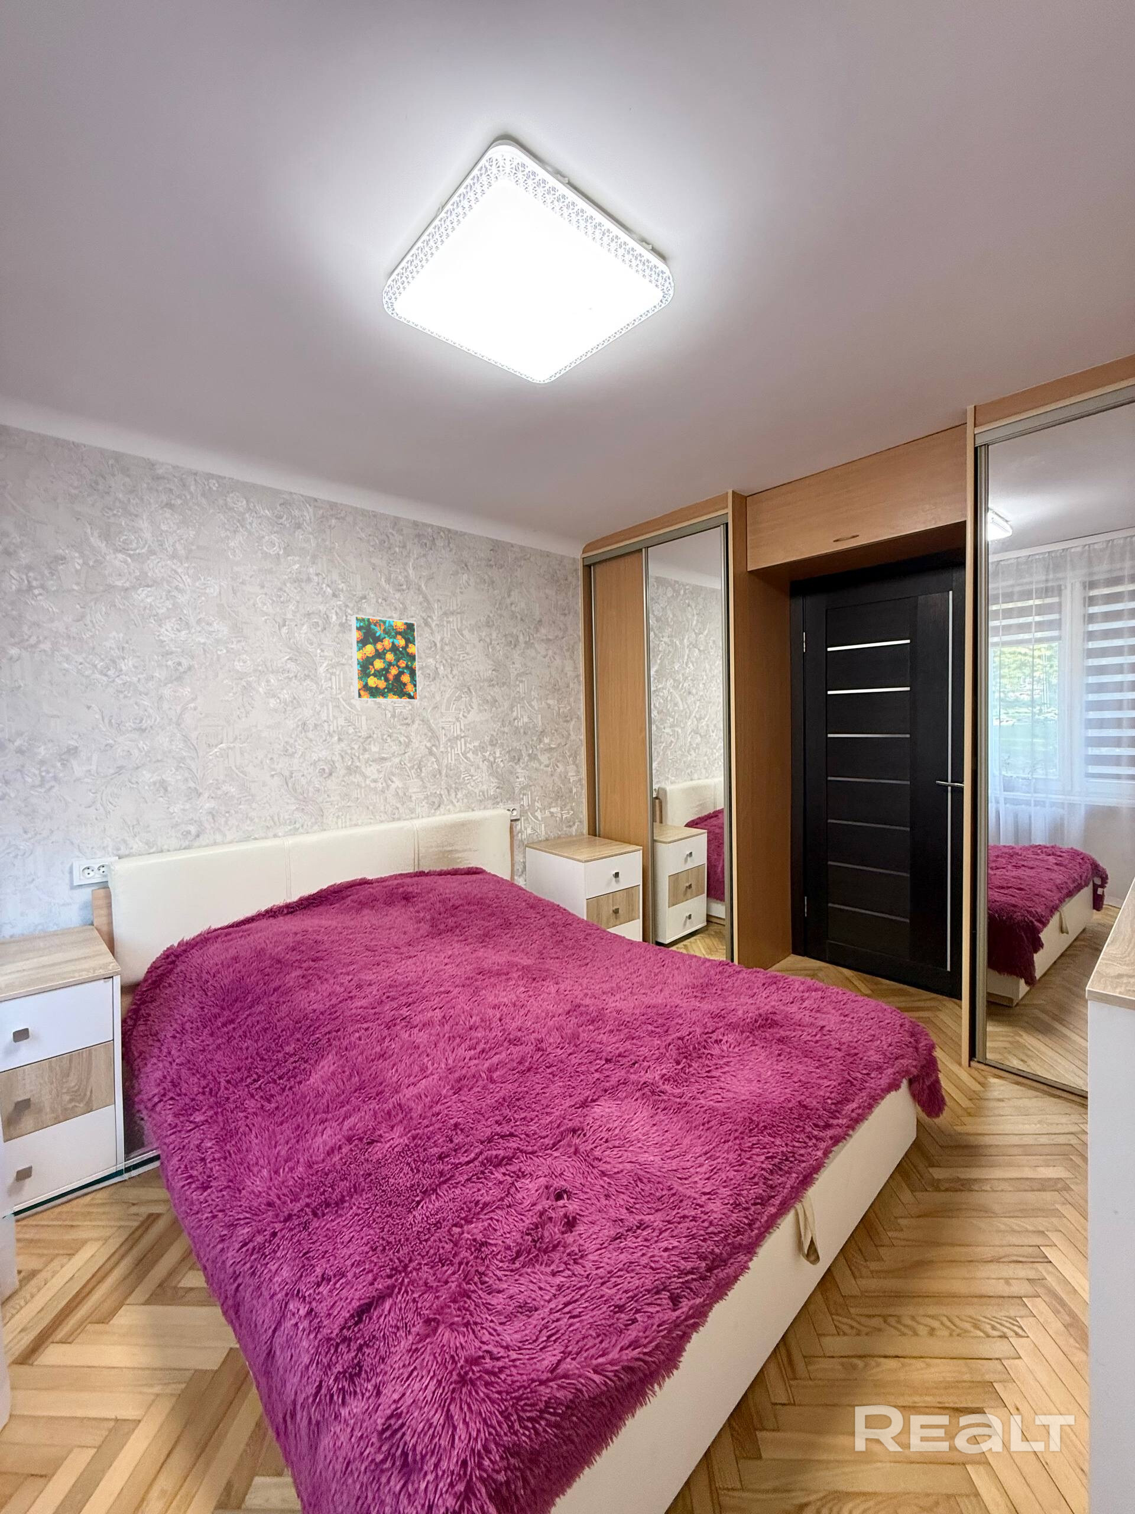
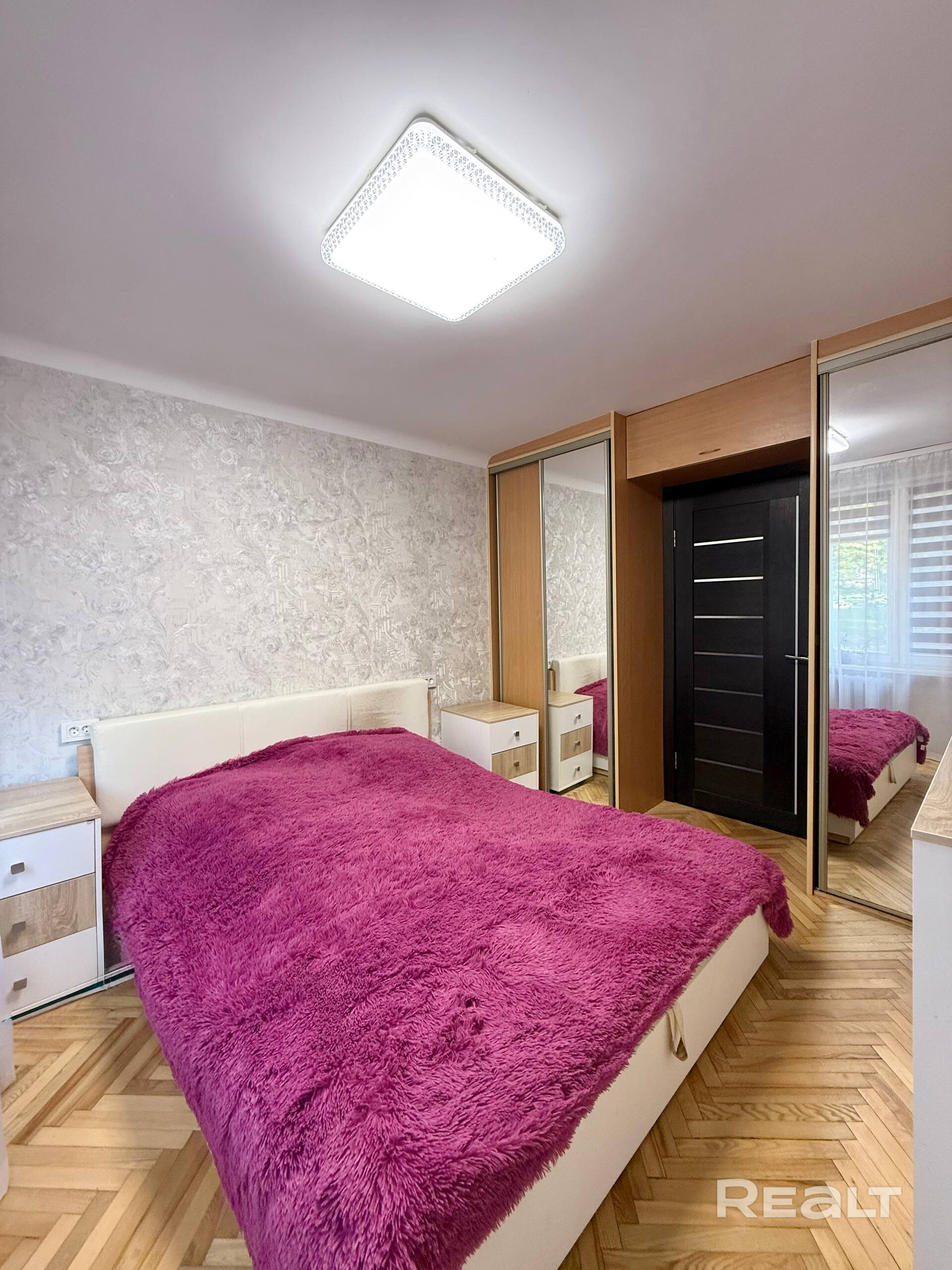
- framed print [352,614,420,701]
